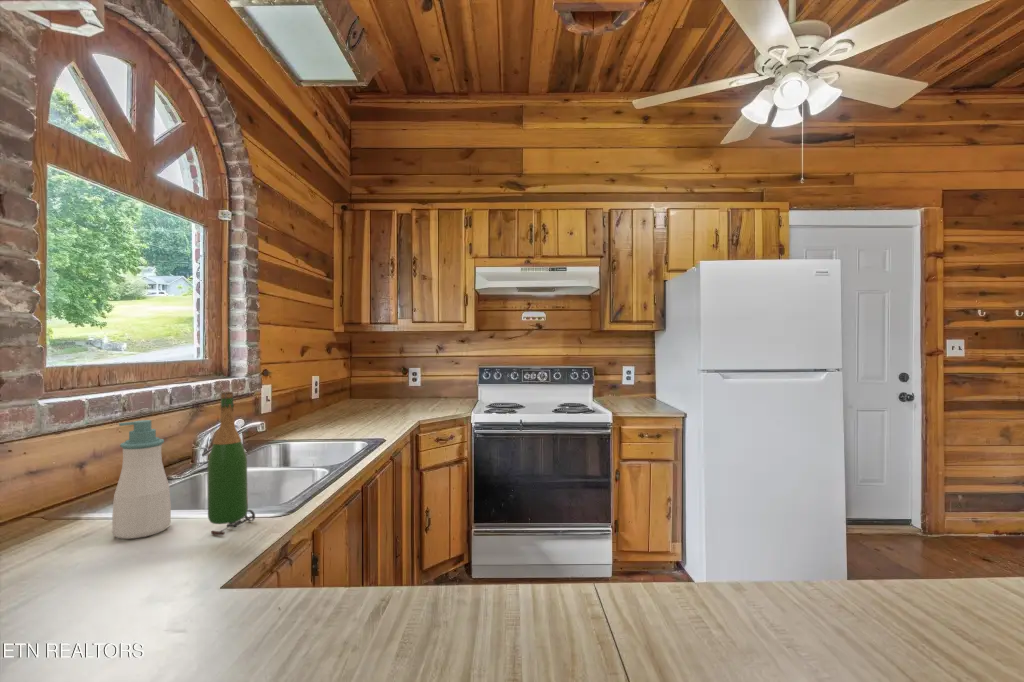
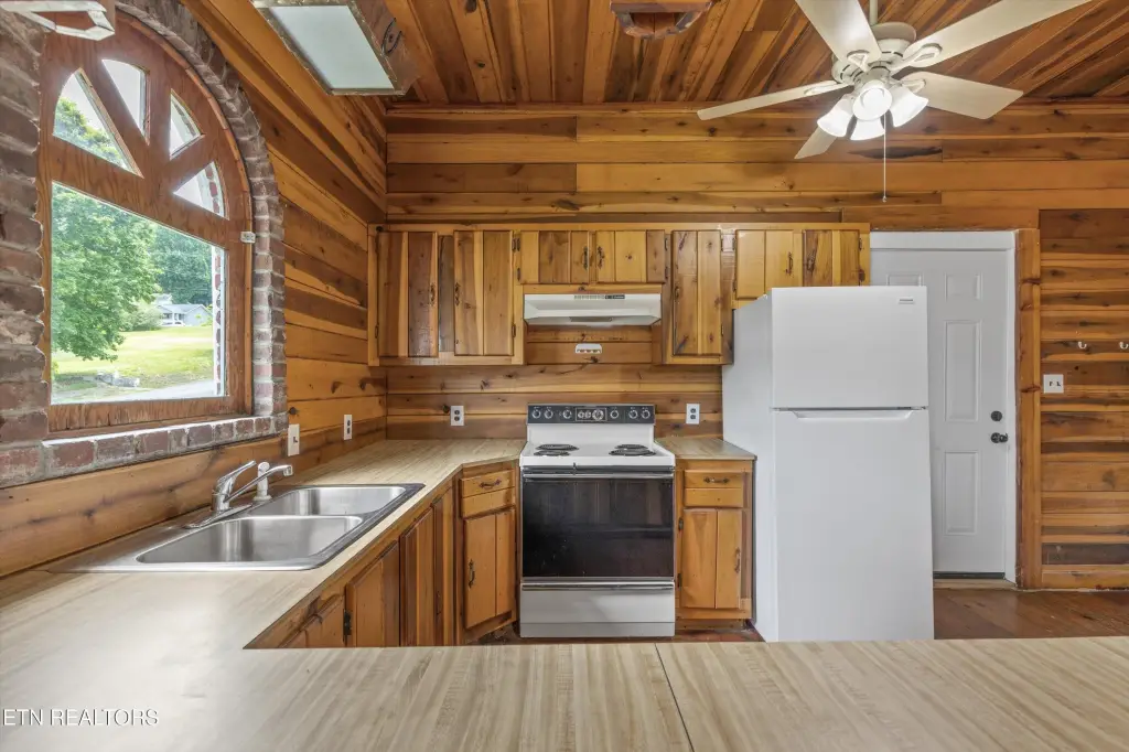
- soap bottle [111,419,172,540]
- wine bottle [206,390,256,536]
